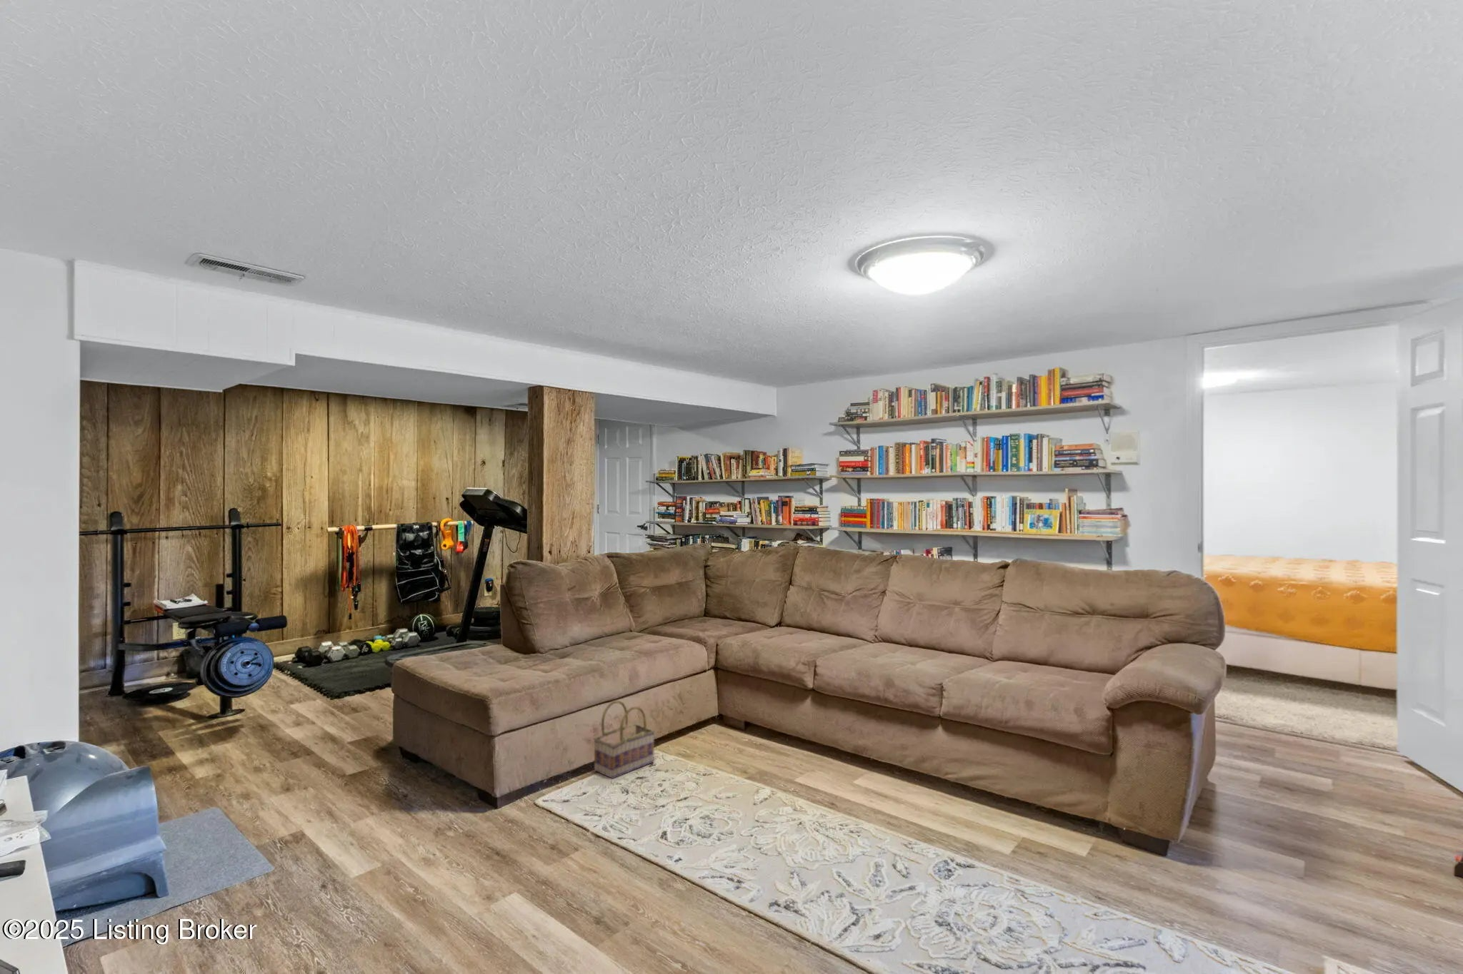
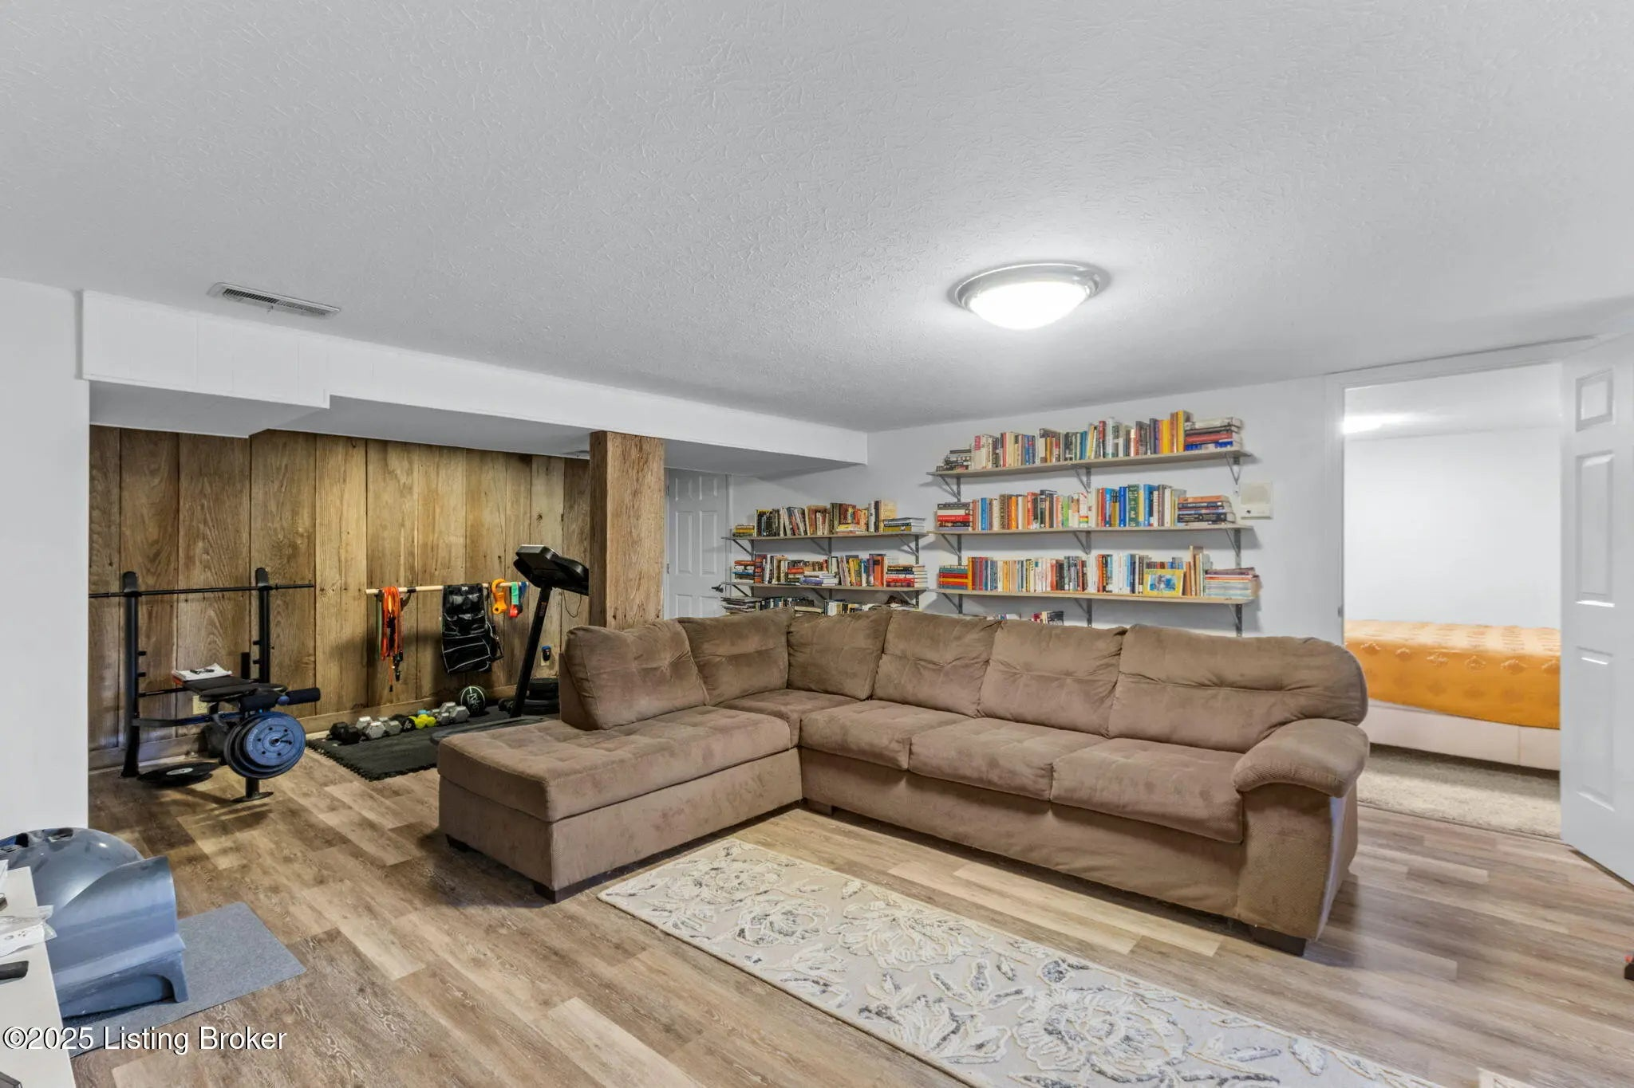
- basket [593,700,656,779]
